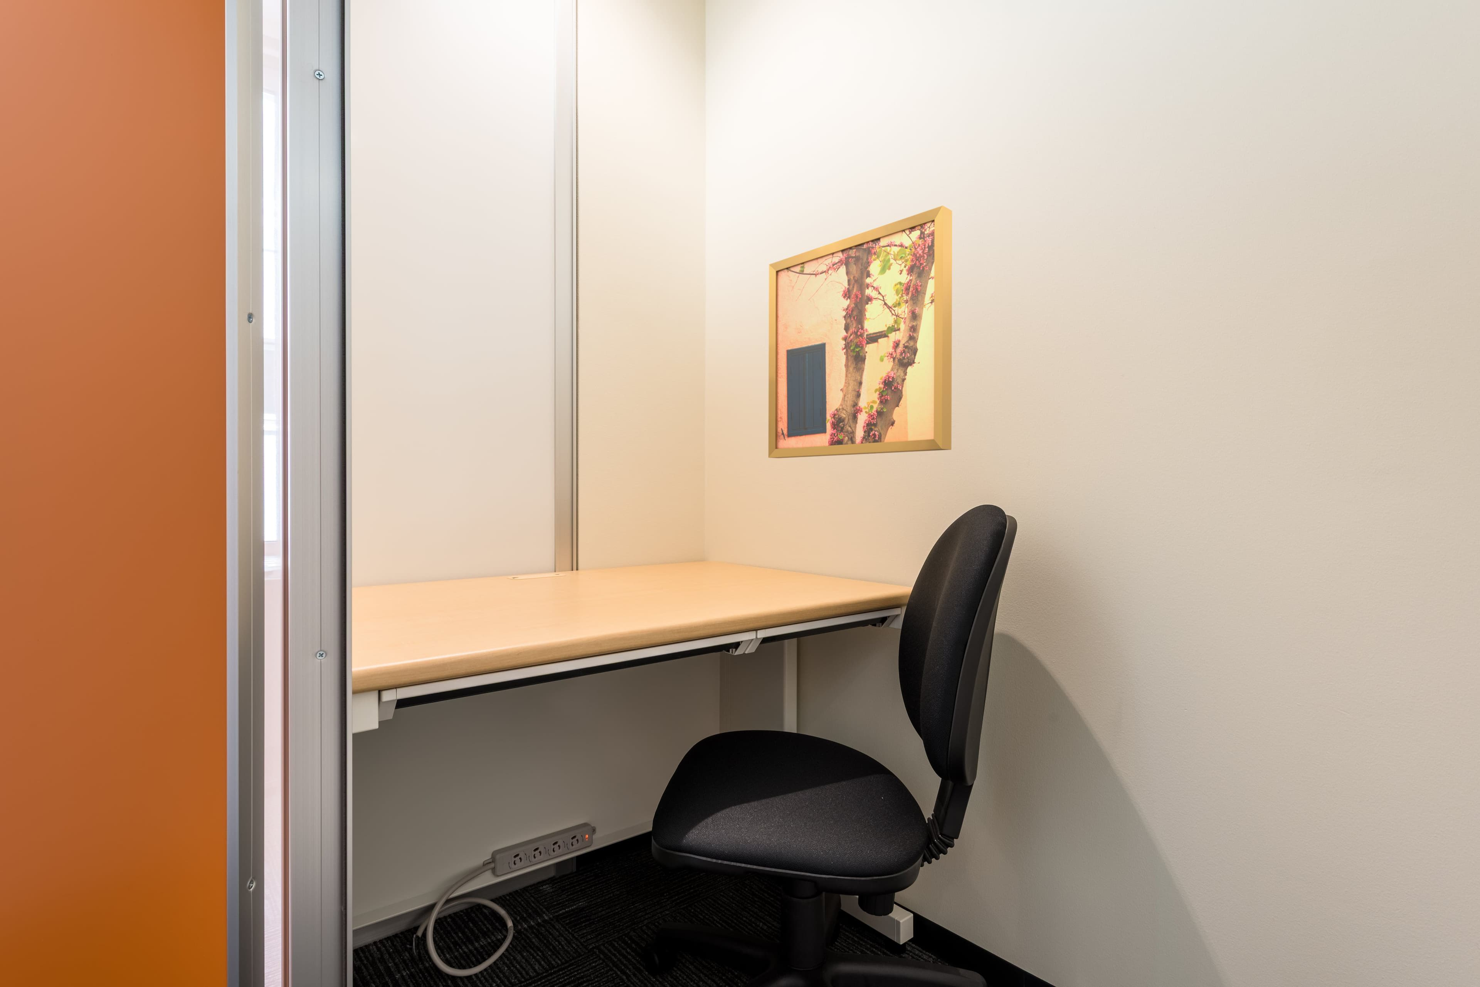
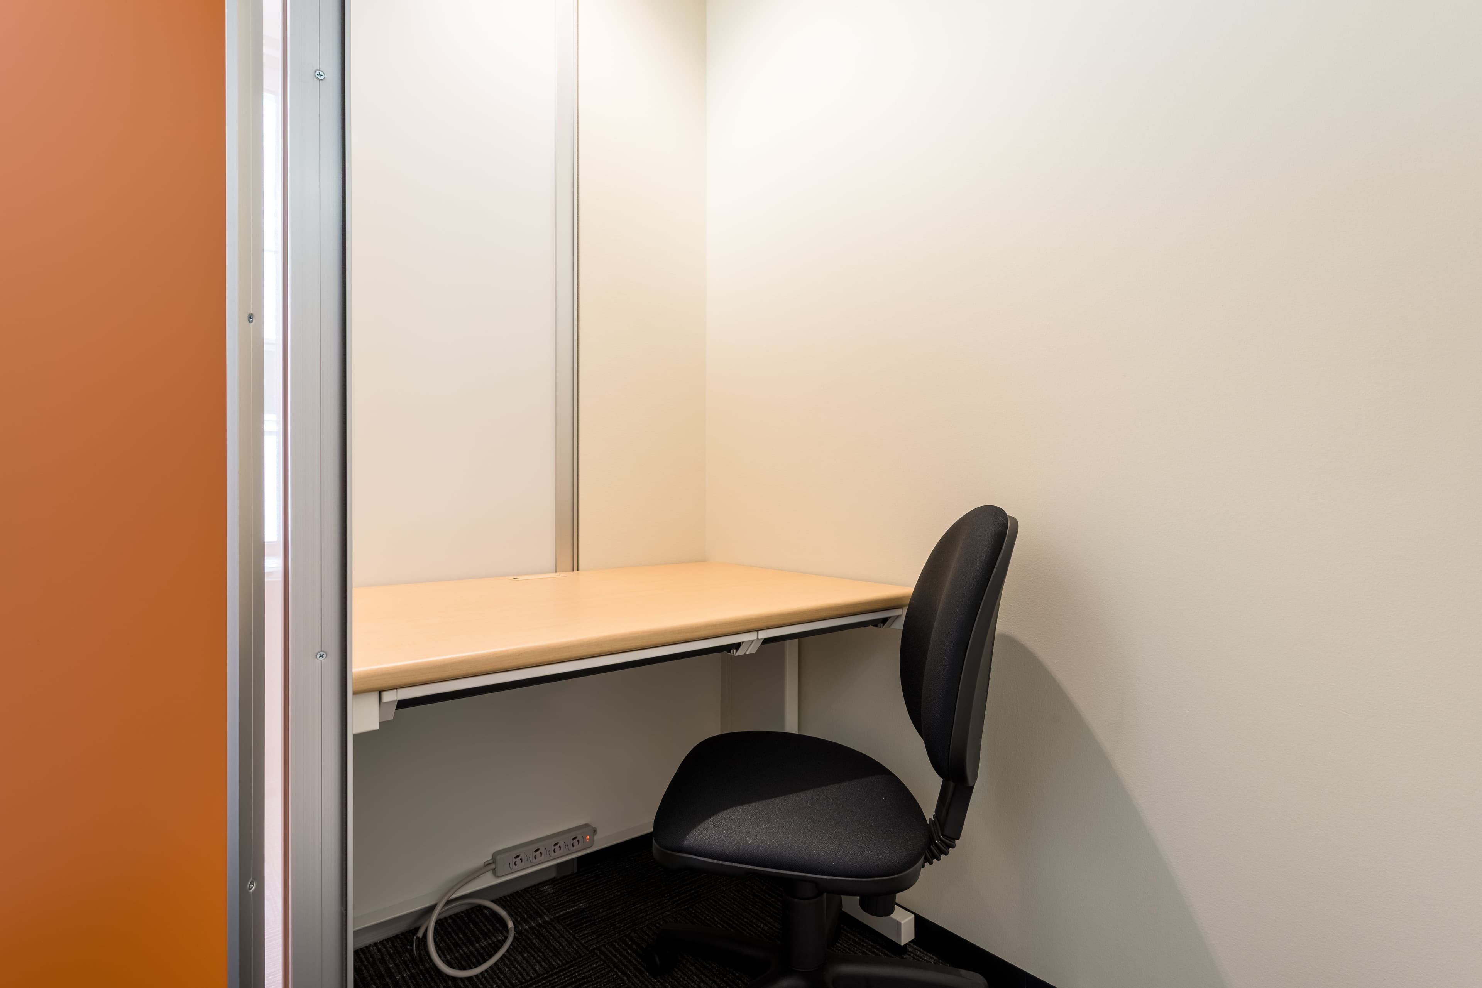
- wall art [768,205,952,458]
